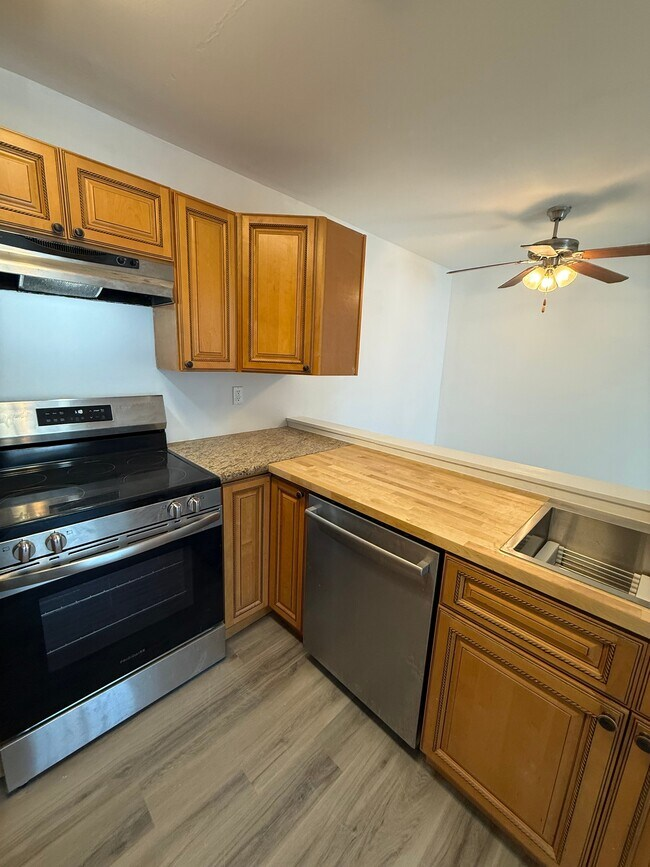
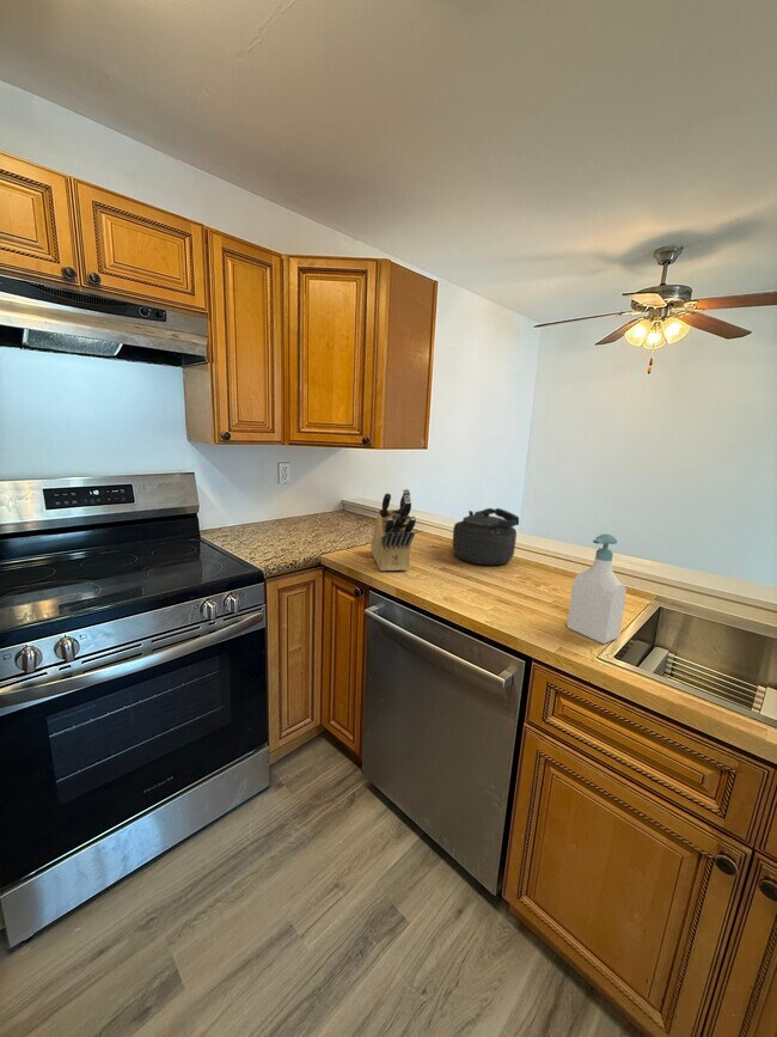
+ soap bottle [565,532,628,645]
+ knife block [369,488,417,572]
+ kettle [452,507,520,566]
